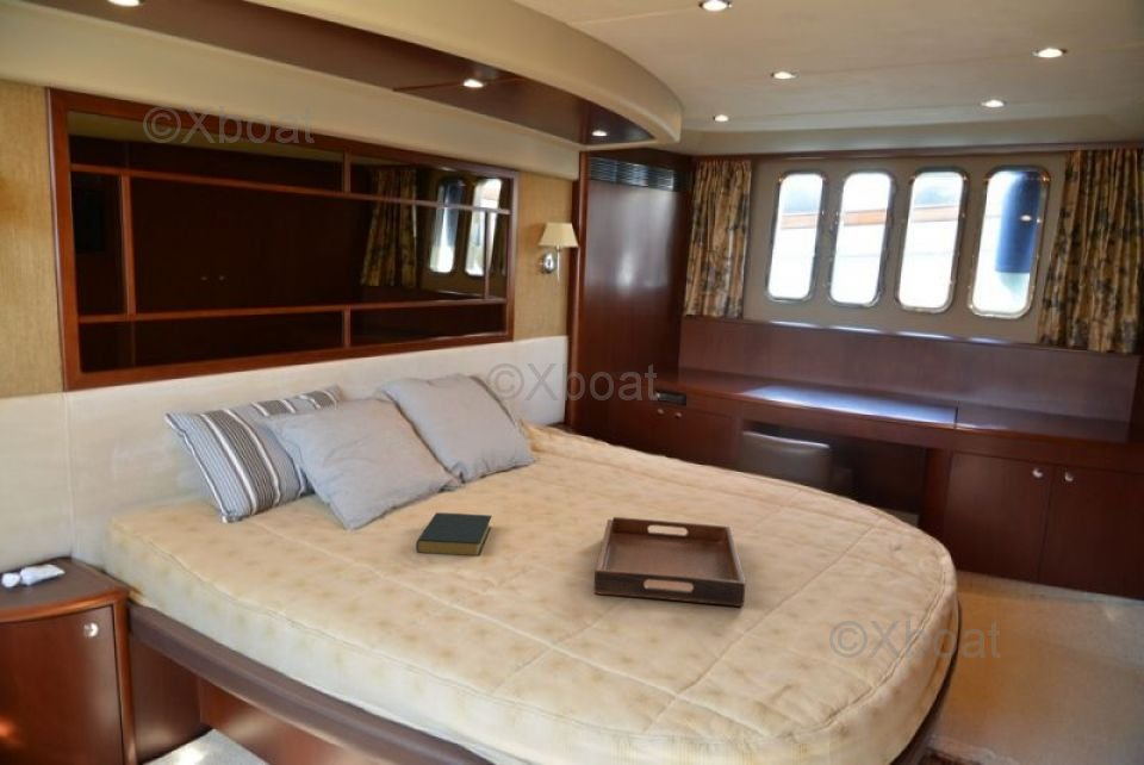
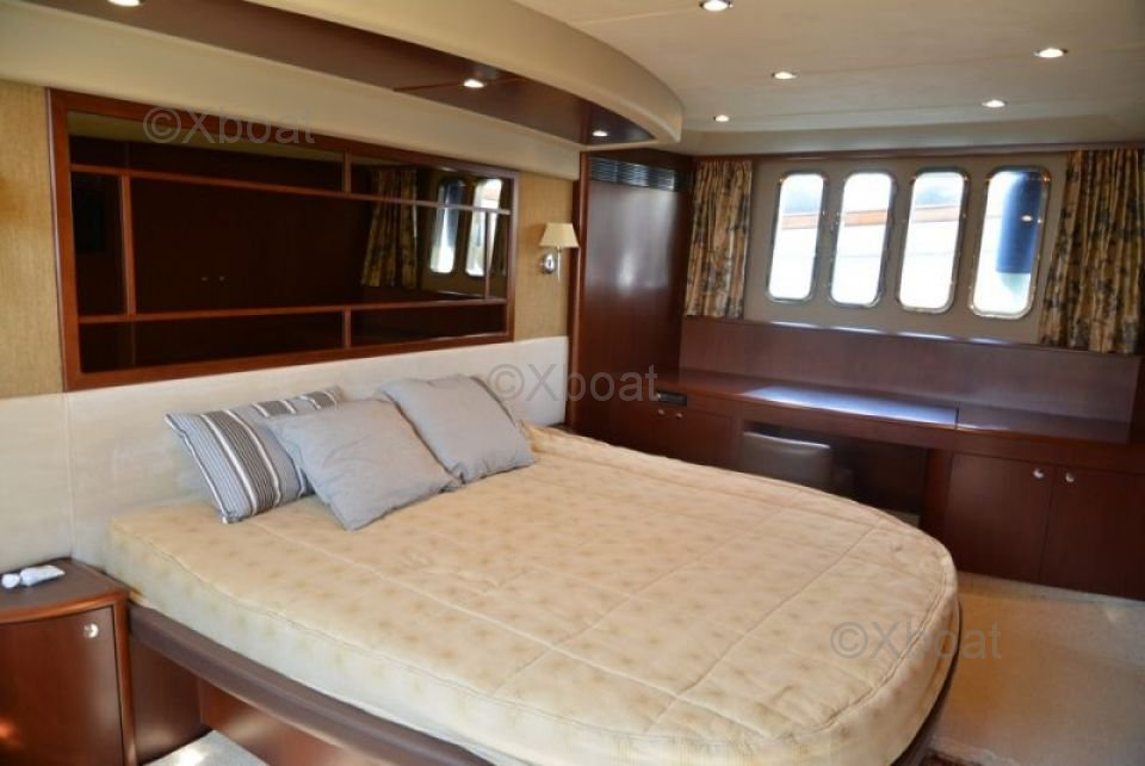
- serving tray [592,516,747,608]
- hardback book [415,511,493,558]
